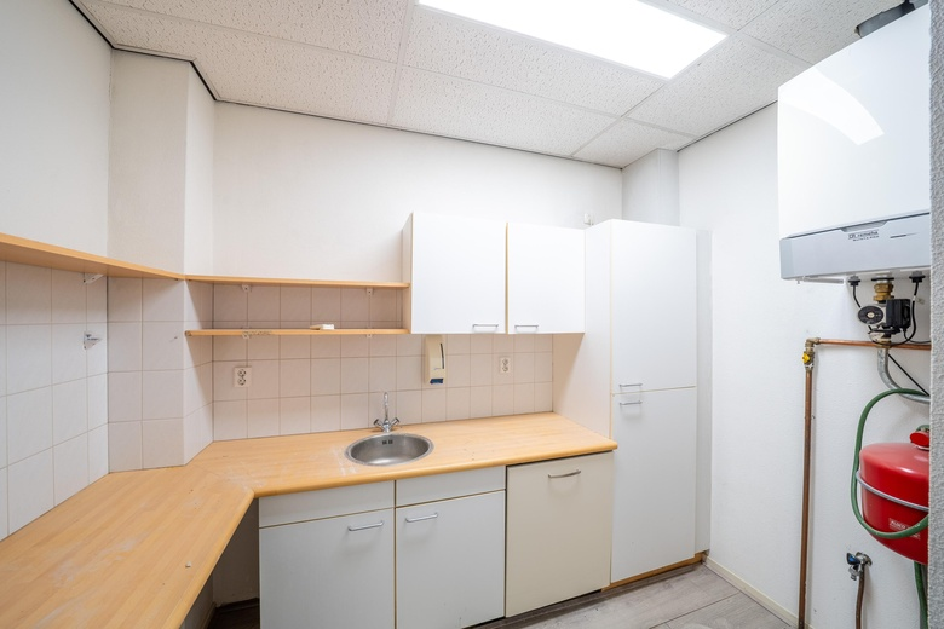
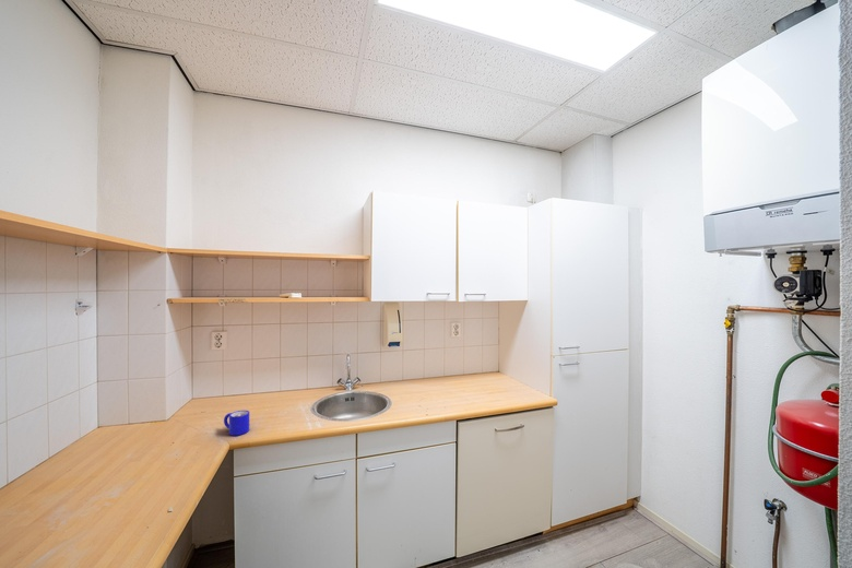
+ mug [223,410,250,437]
